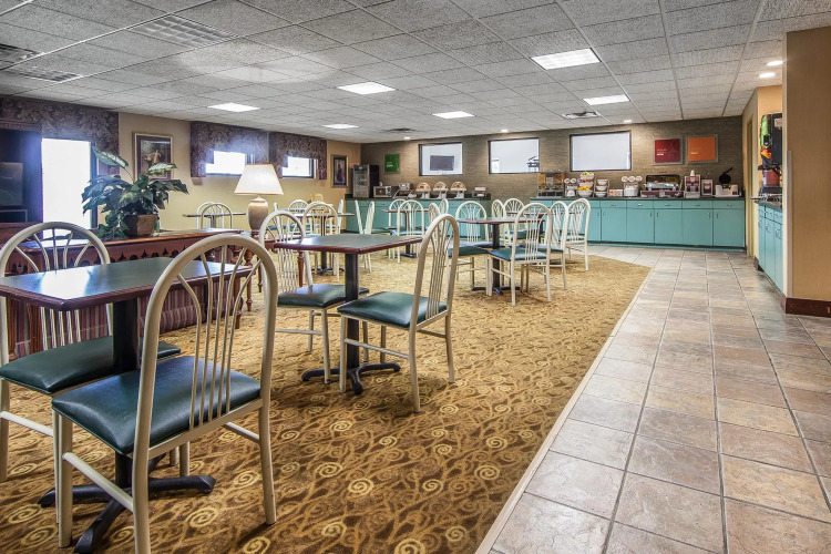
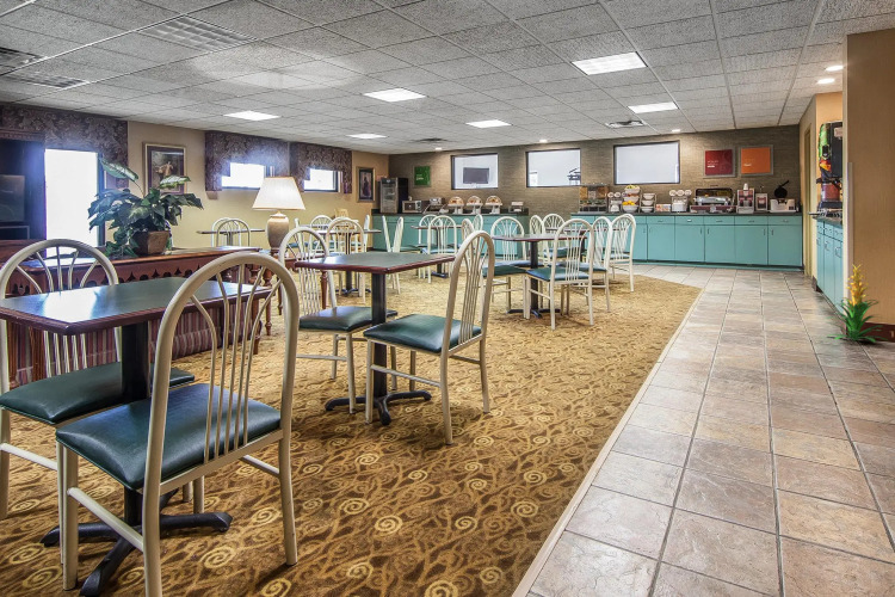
+ indoor plant [825,263,888,343]
